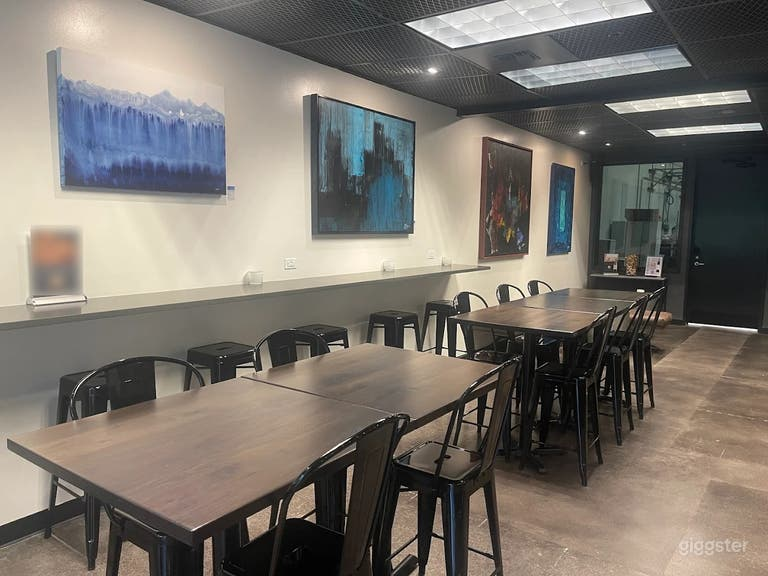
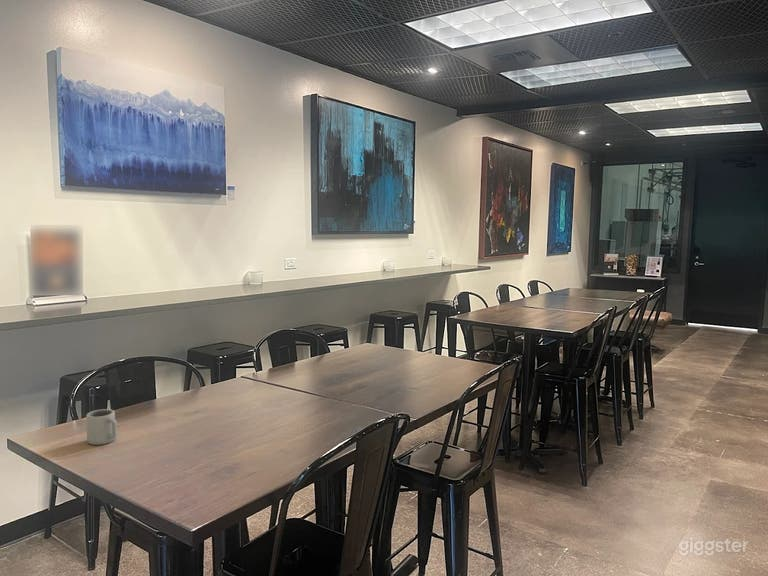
+ cup [85,408,118,446]
